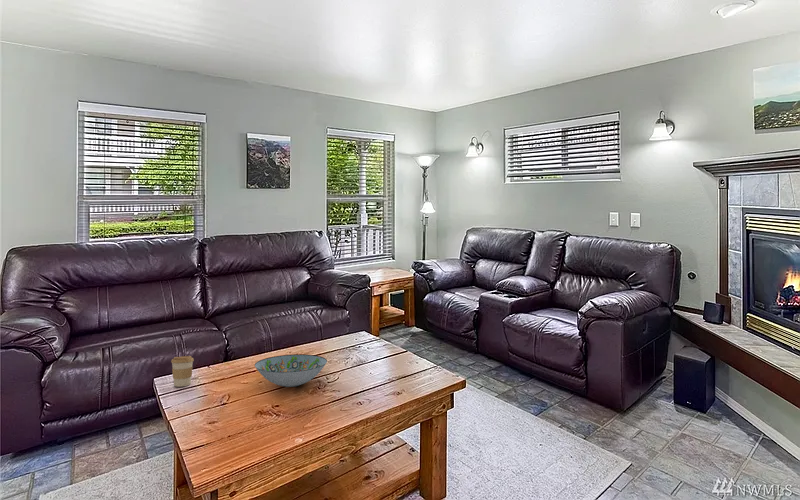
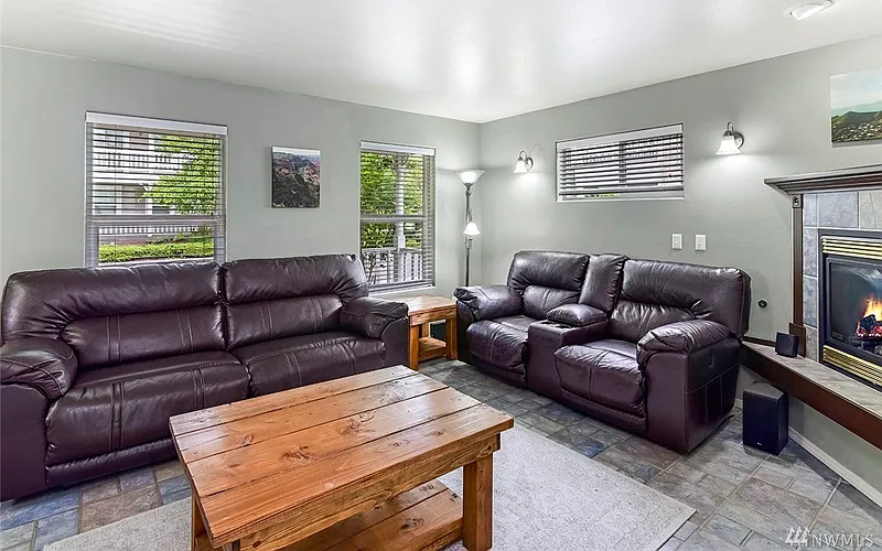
- coffee cup [170,355,195,388]
- decorative bowl [254,353,328,388]
